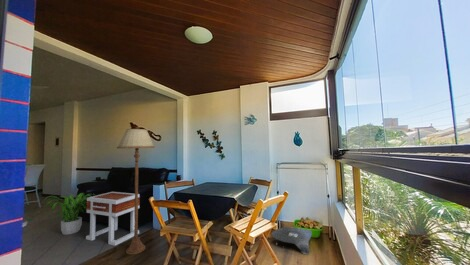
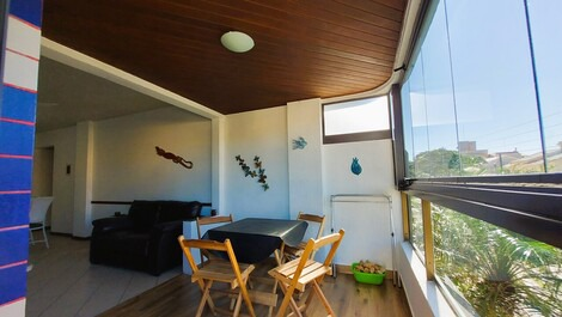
- bag [271,226,313,256]
- side table [85,191,141,246]
- floor lamp [116,126,156,255]
- potted plant [40,192,97,236]
